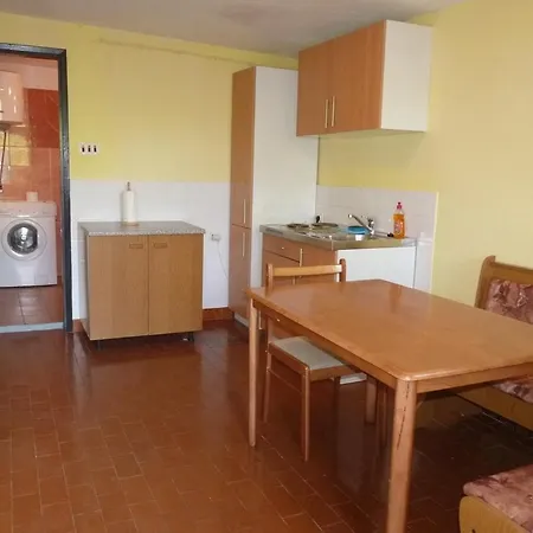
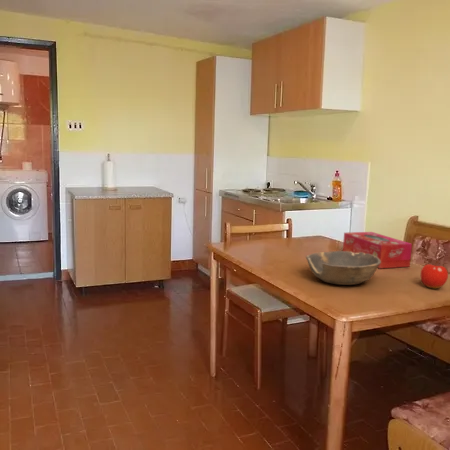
+ fruit [420,260,449,289]
+ tissue box [342,231,413,269]
+ bowl [305,250,381,286]
